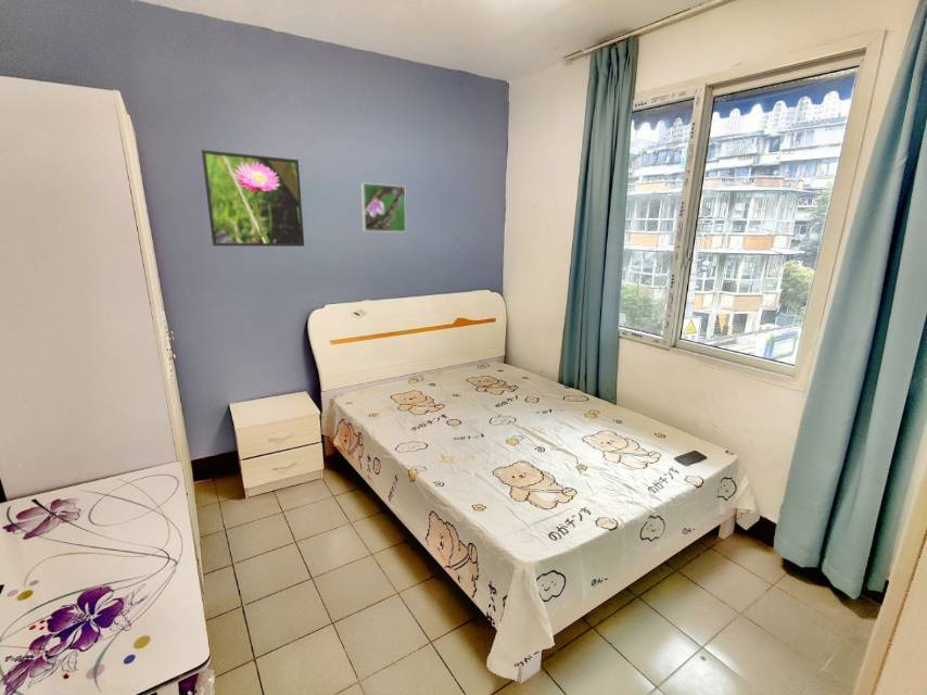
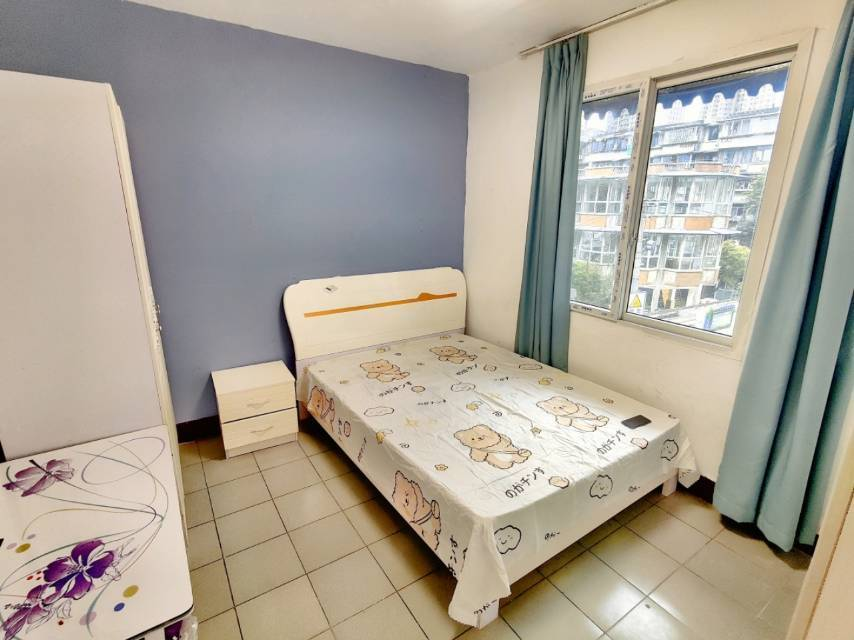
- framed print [201,149,305,248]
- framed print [360,181,407,233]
